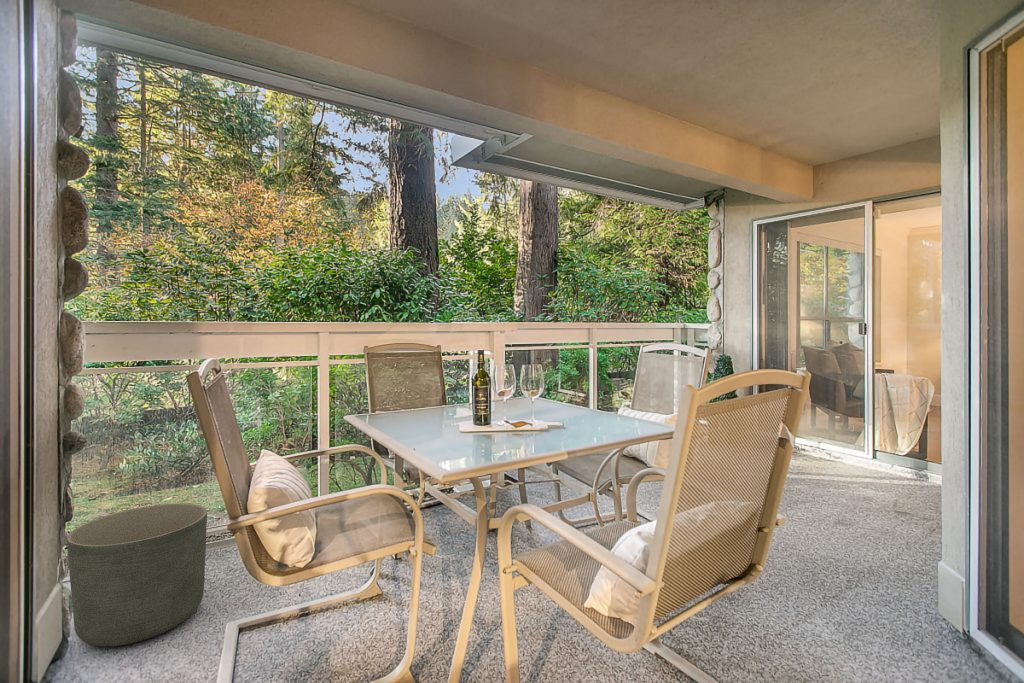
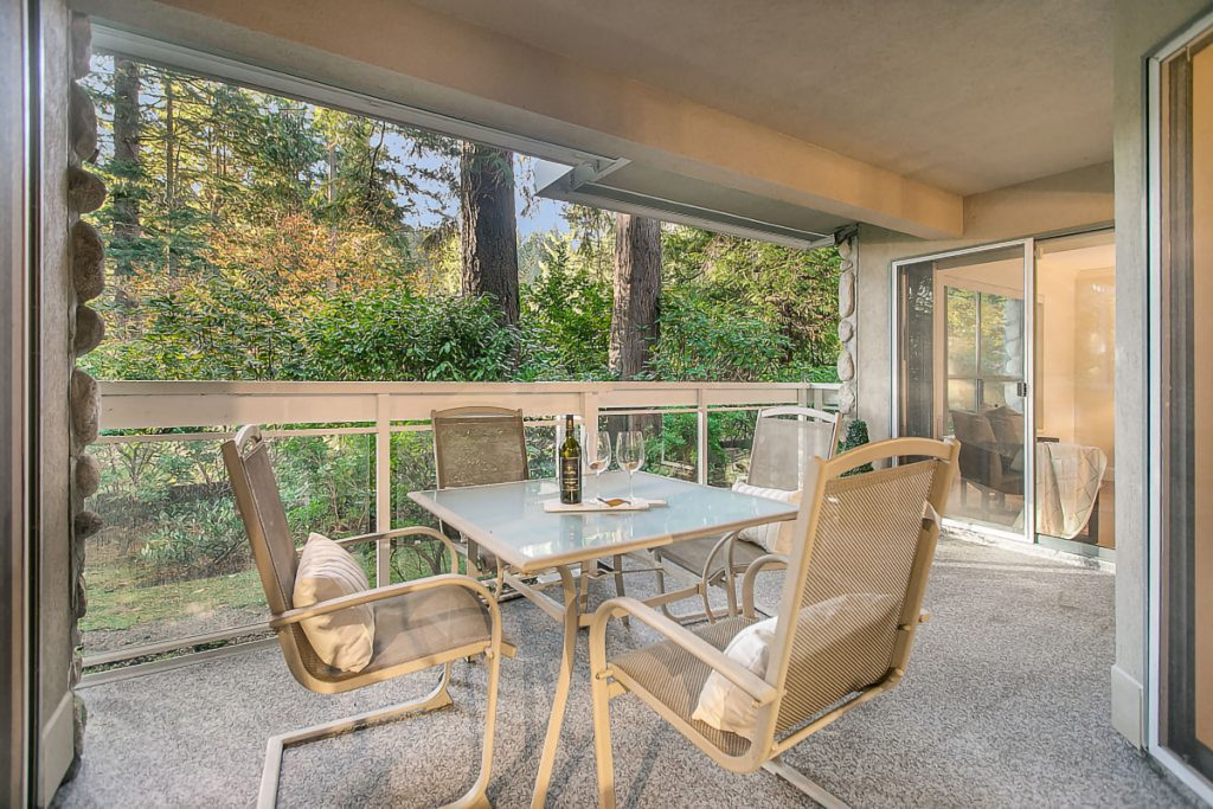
- planter [66,502,208,648]
